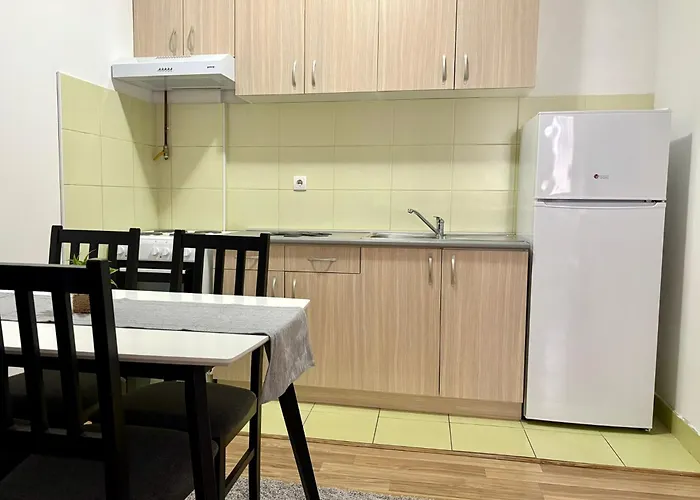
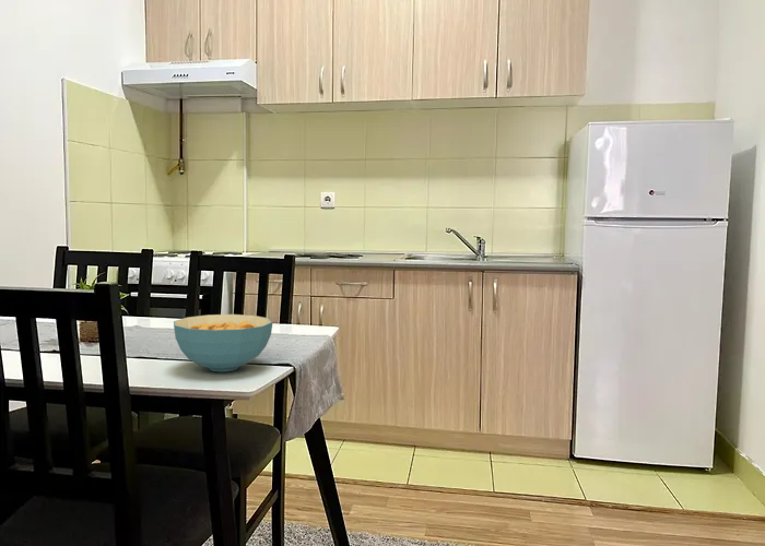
+ cereal bowl [173,313,274,373]
